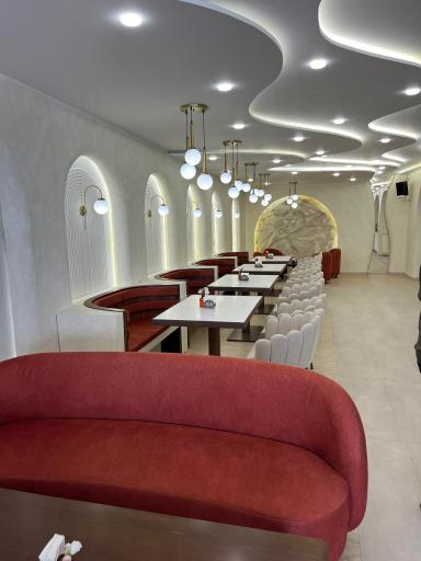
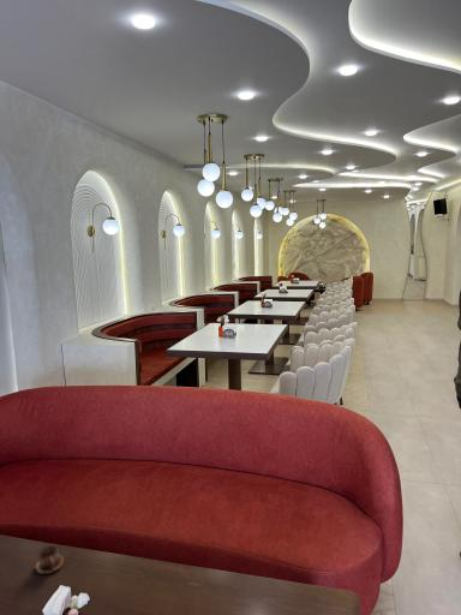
+ cup [34,545,65,574]
